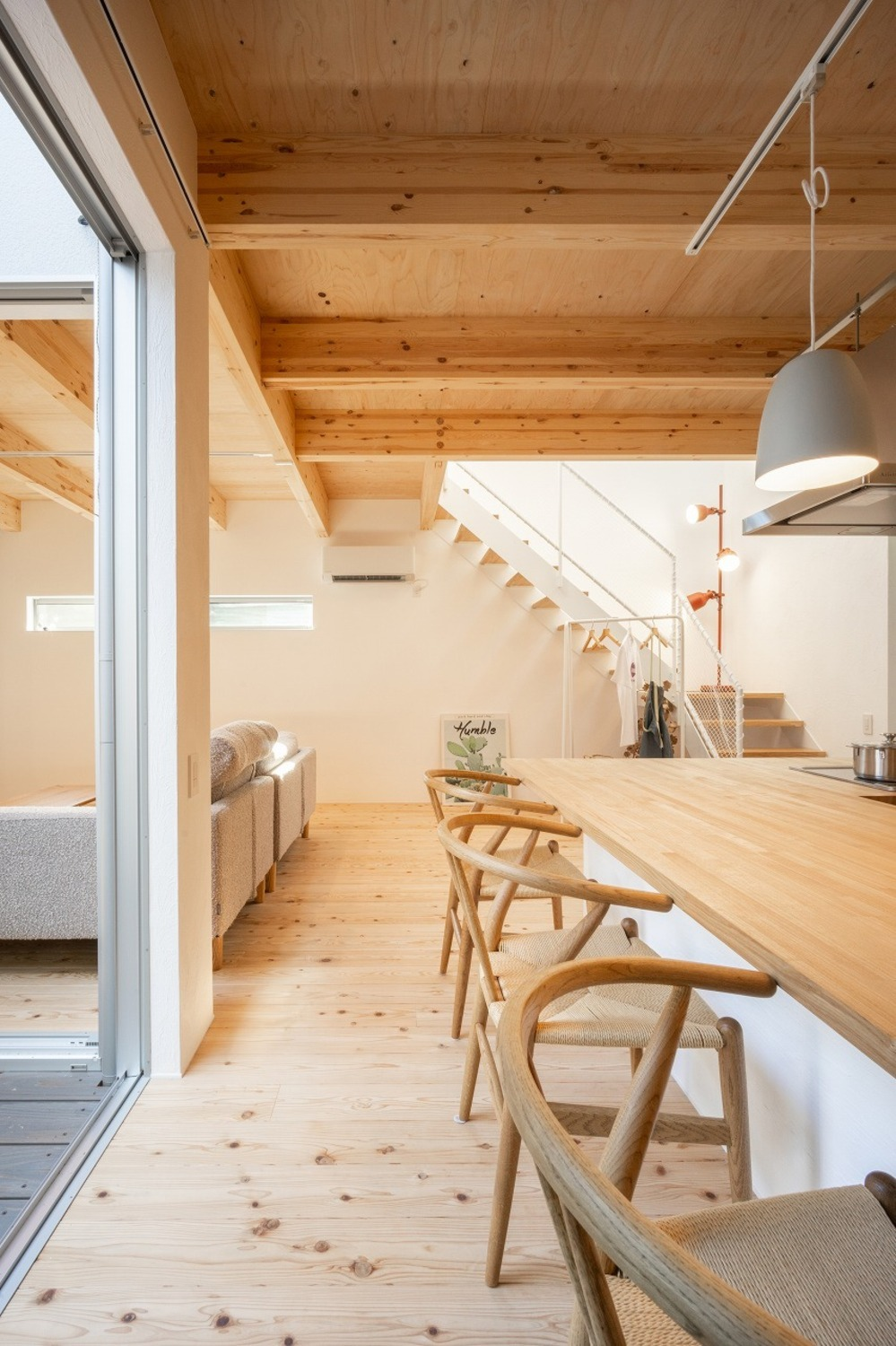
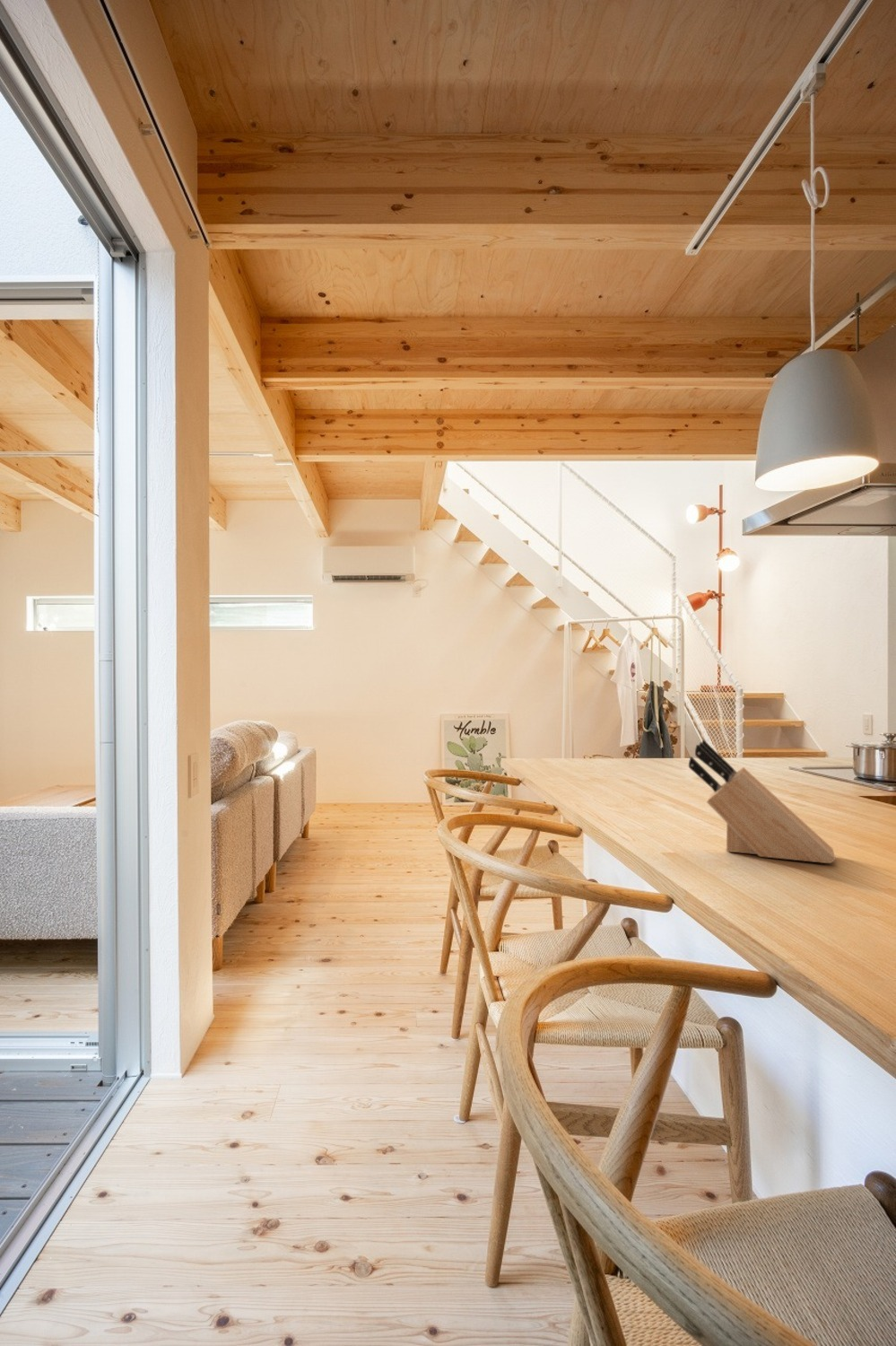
+ knife block [688,739,837,864]
